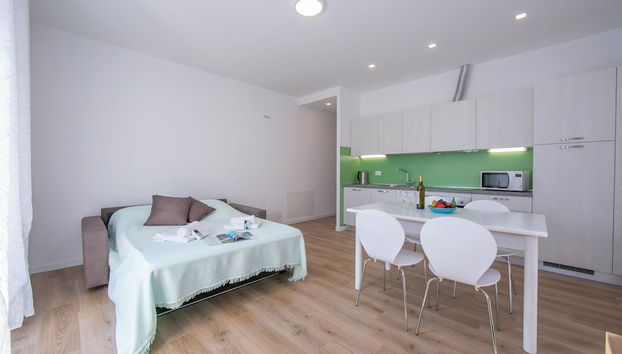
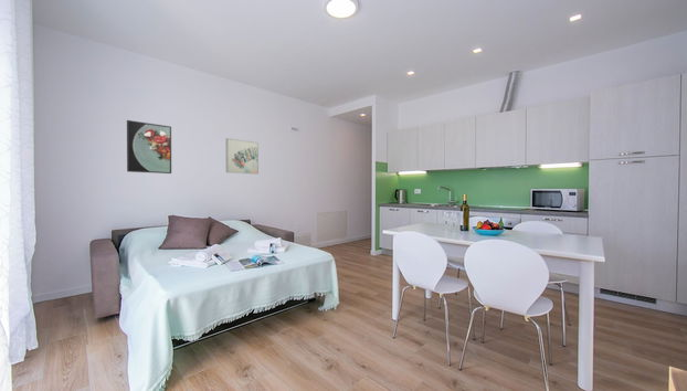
+ wall art [225,137,260,176]
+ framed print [126,119,172,175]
